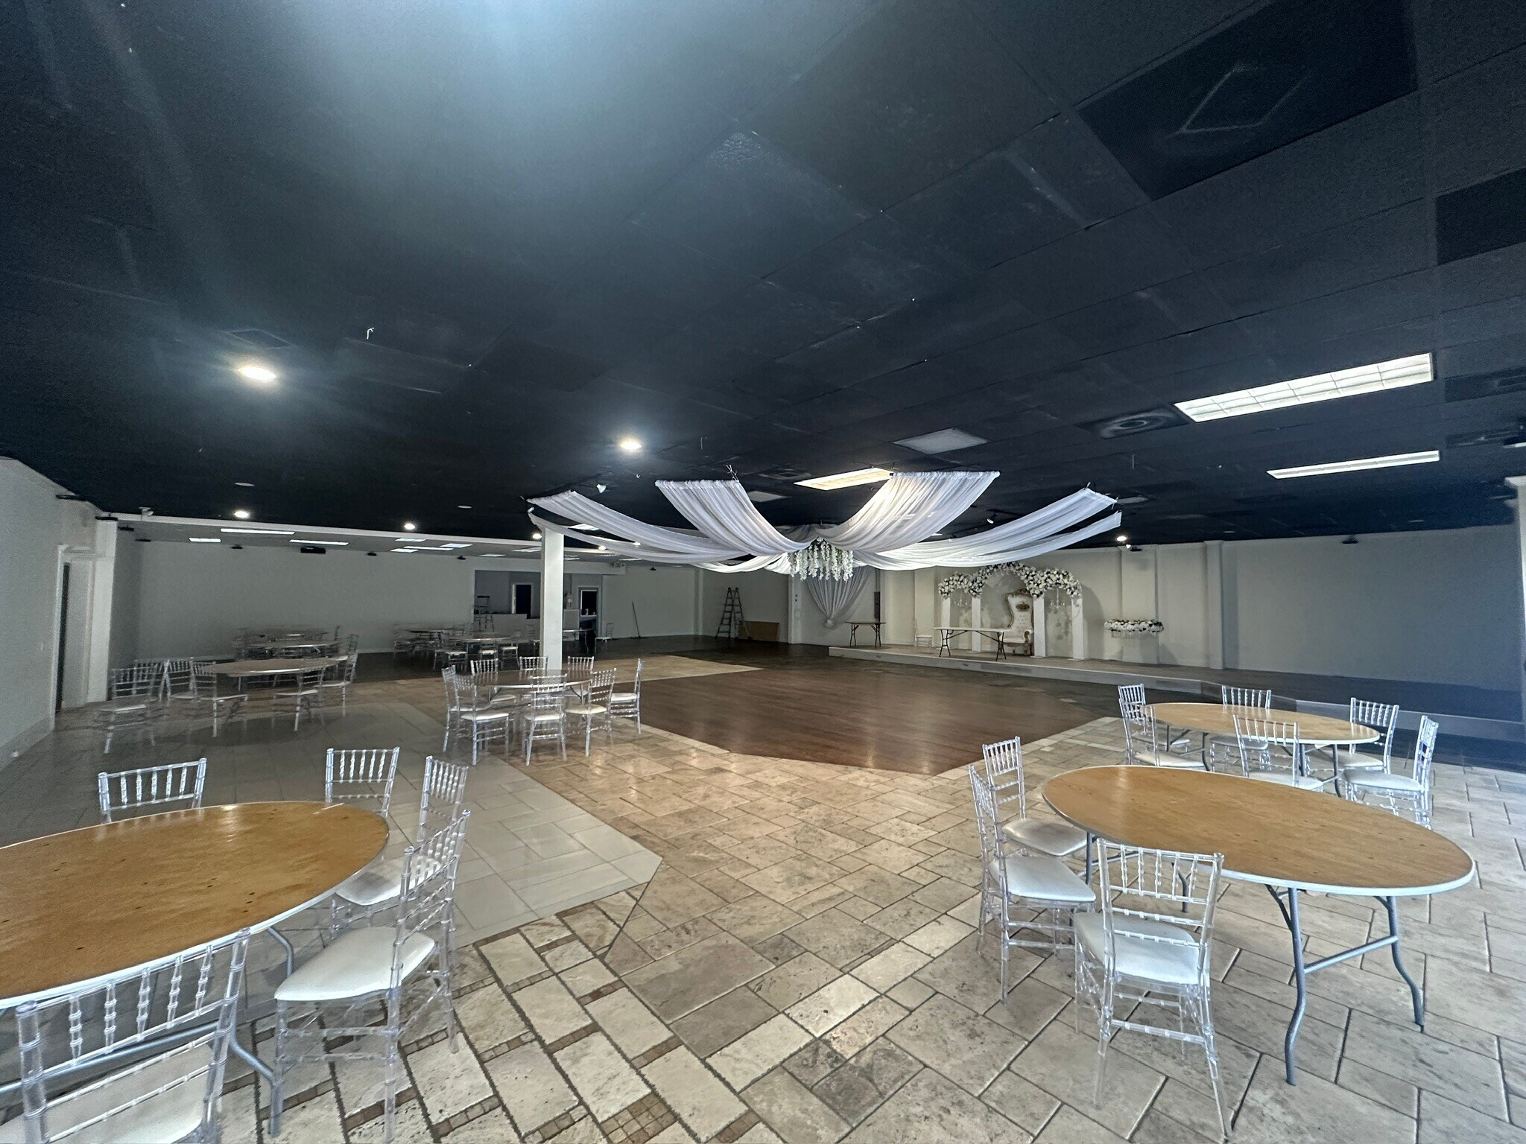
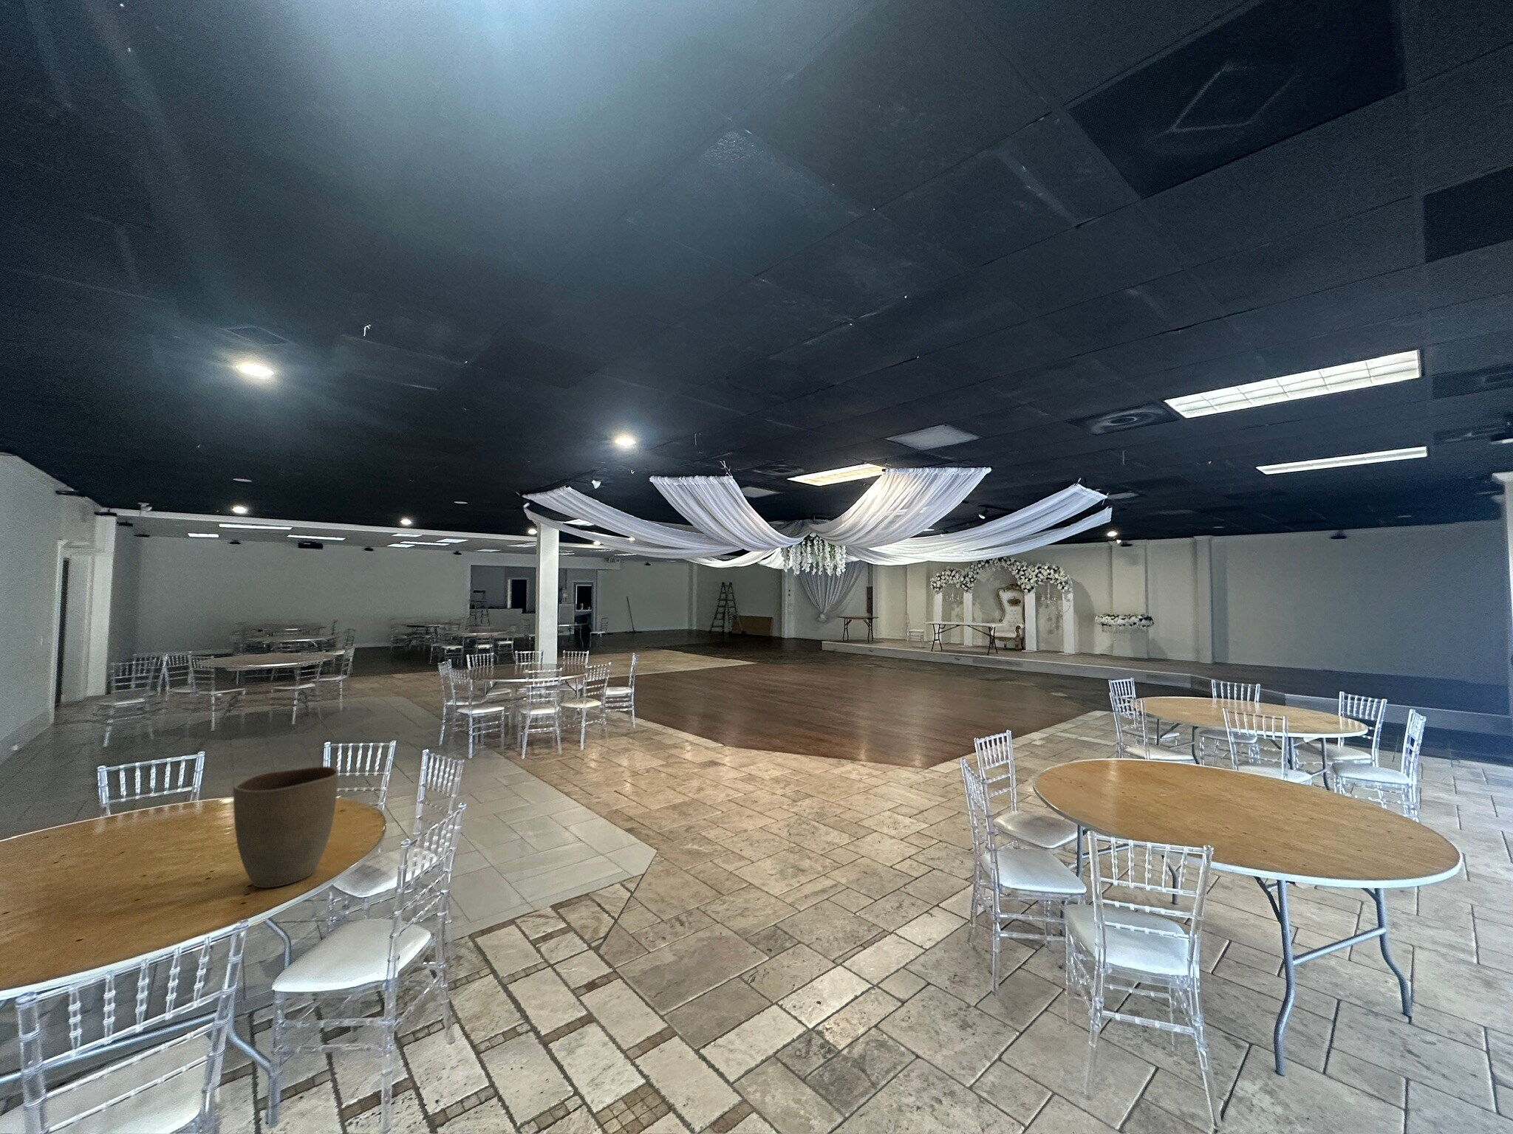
+ vase [232,766,340,889]
